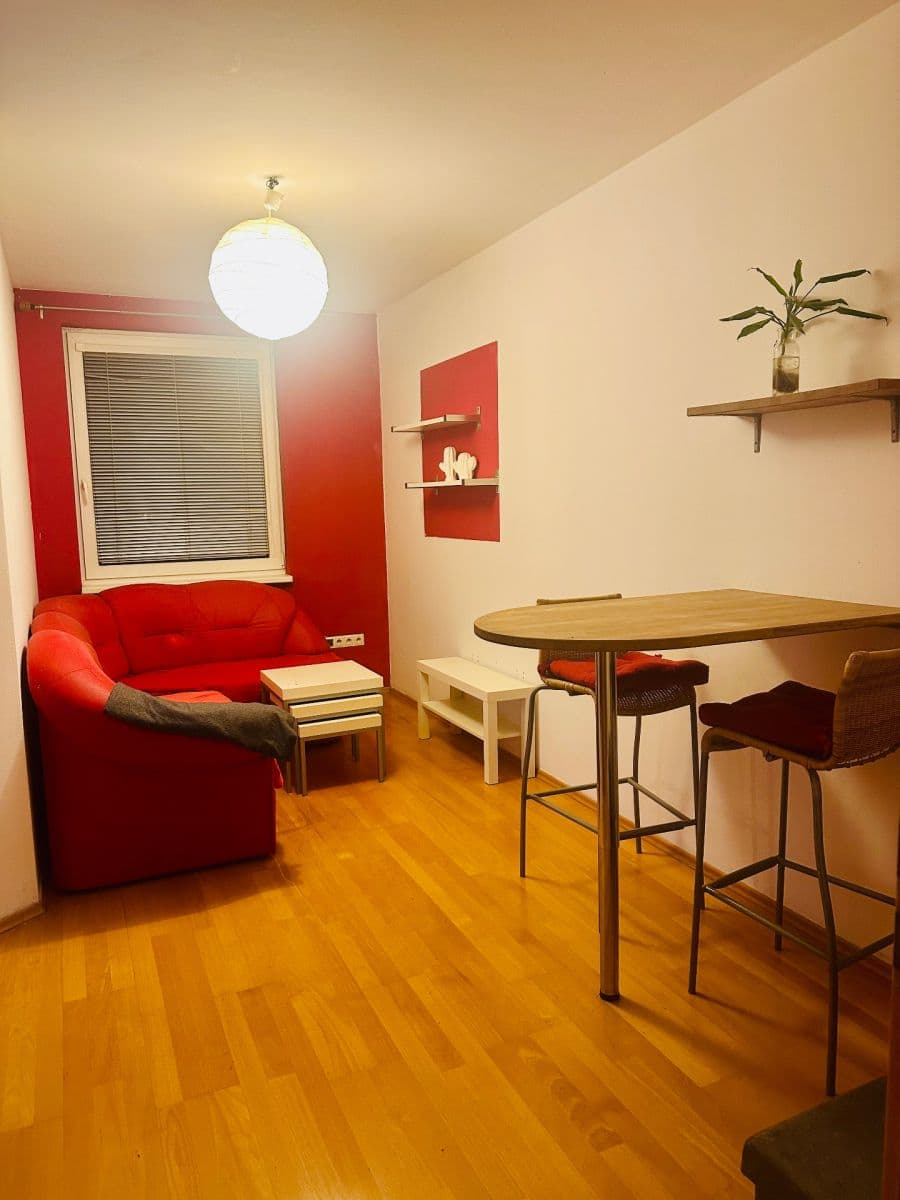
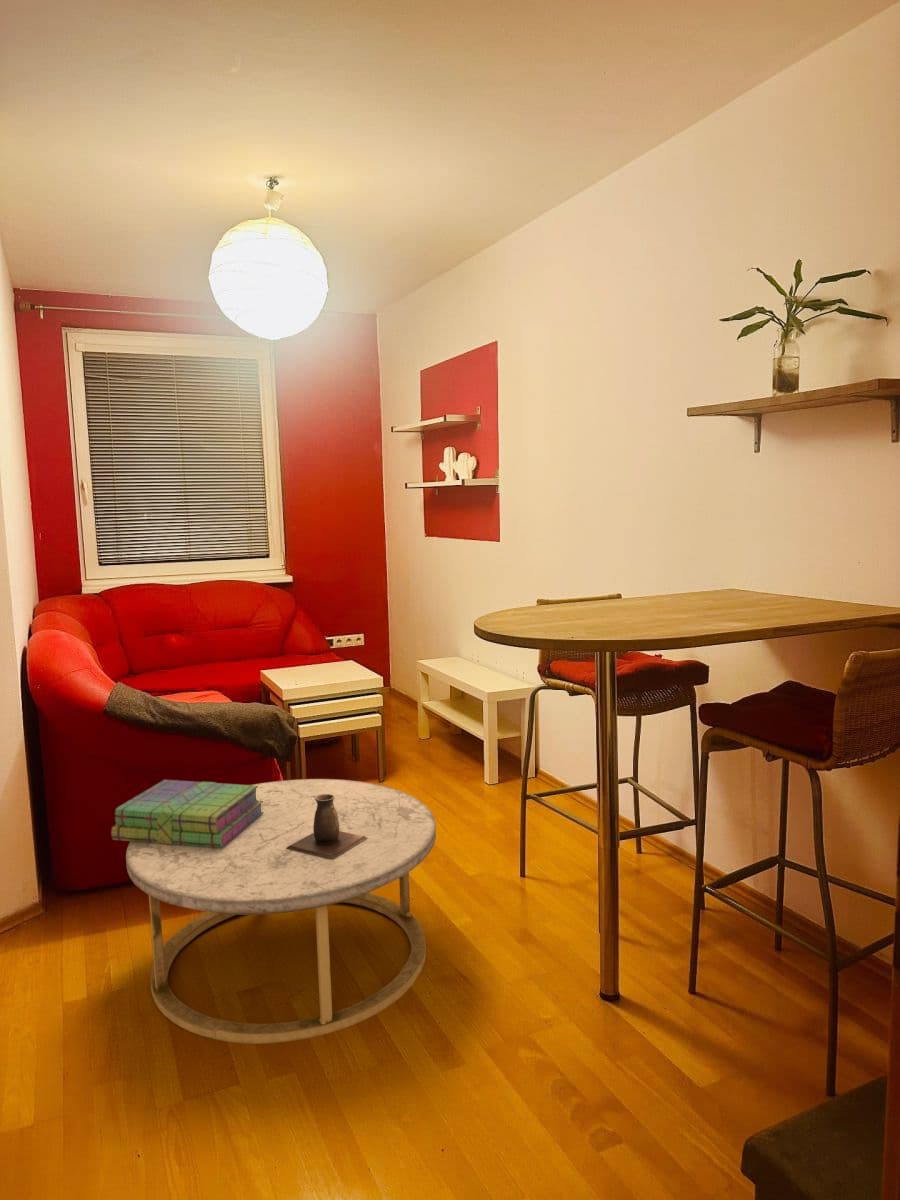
+ coffee table [125,778,437,1045]
+ stack of books [110,779,264,848]
+ decorative vase [286,794,367,859]
